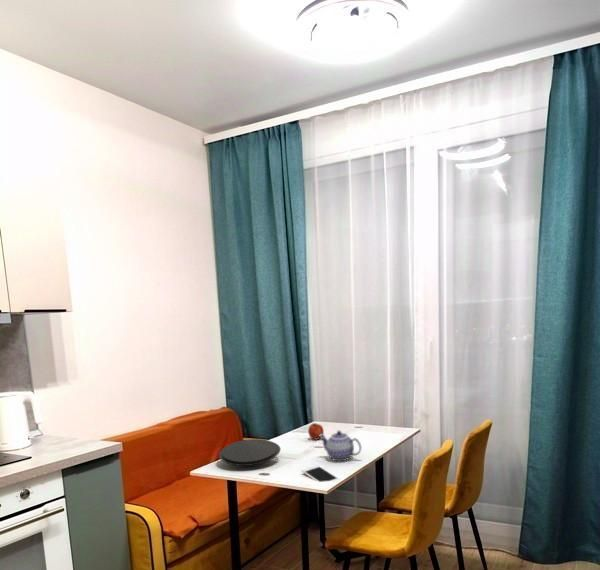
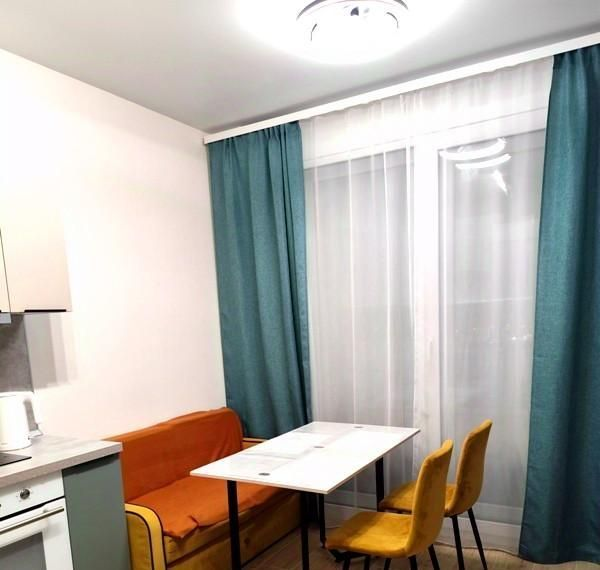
- teapot [319,430,362,462]
- cell phone [300,464,341,483]
- fruit [307,422,325,441]
- plate [218,438,281,467]
